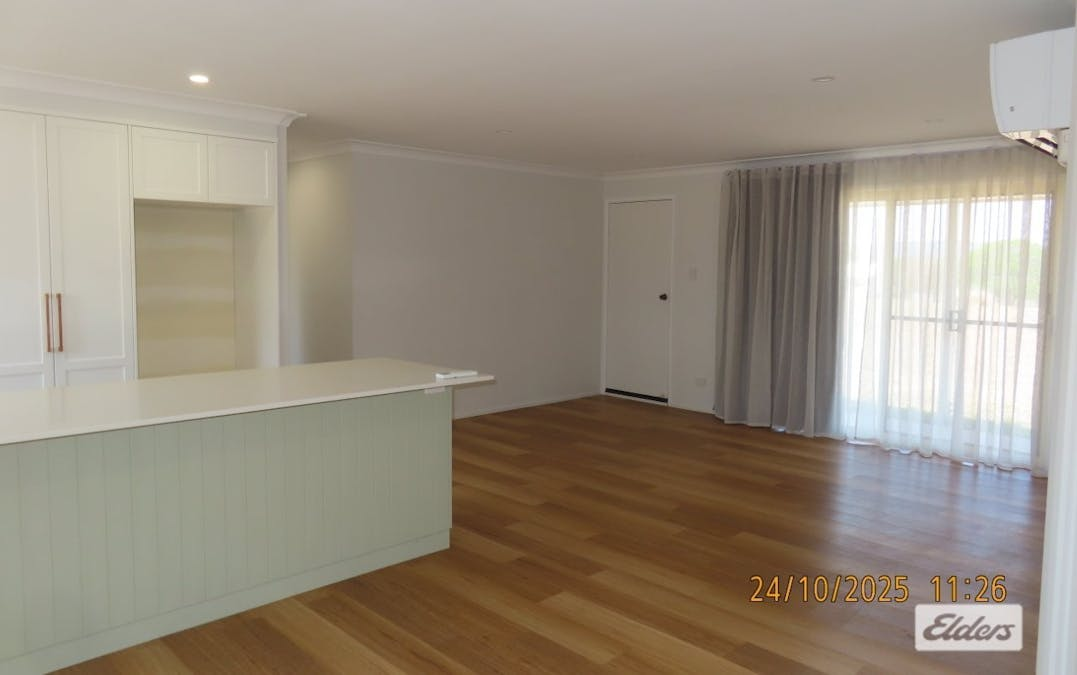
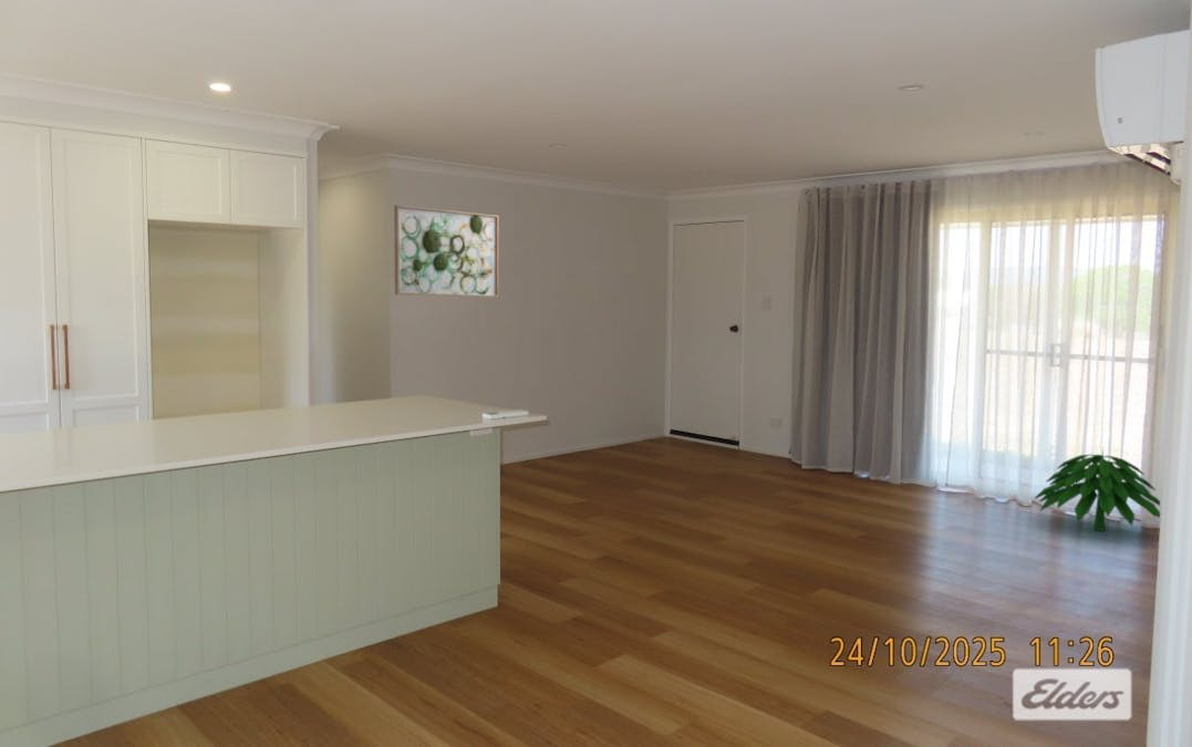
+ indoor plant [1034,446,1161,532]
+ wall art [393,204,500,298]
